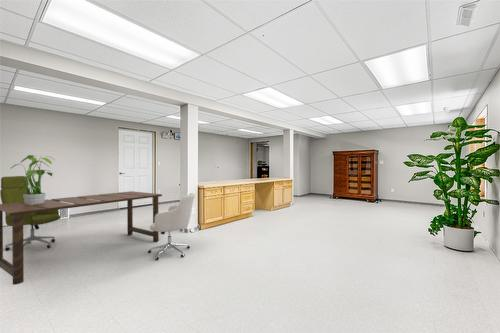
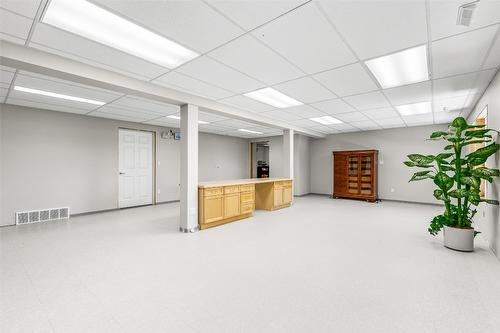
- potted plant [9,154,54,205]
- chair [147,192,196,261]
- dining table [0,190,163,286]
- office chair [0,175,62,252]
